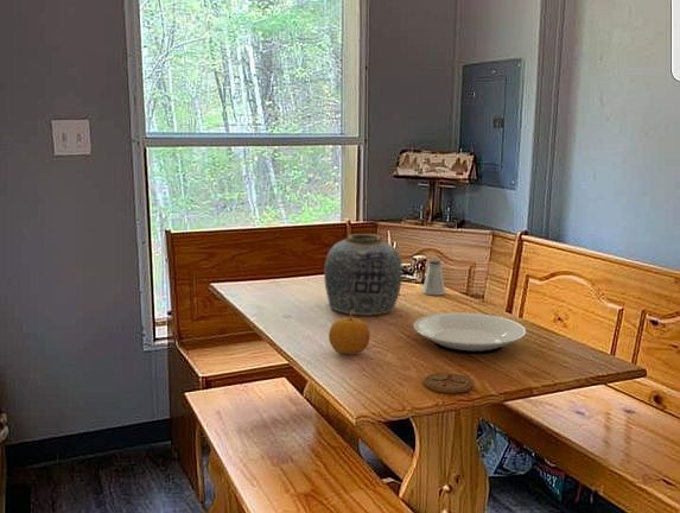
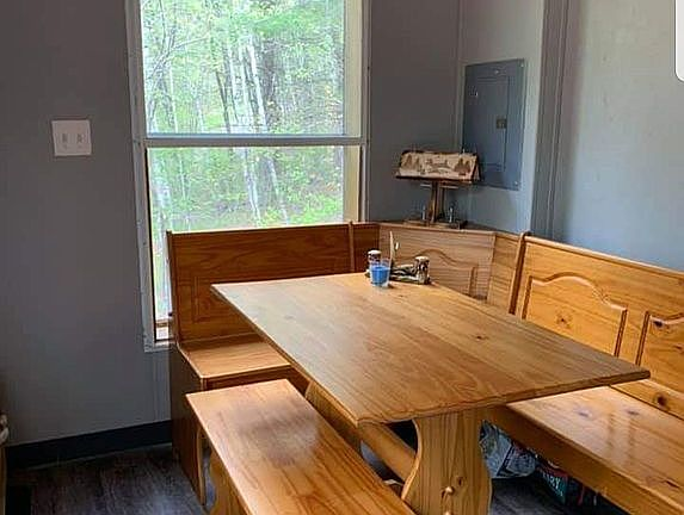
- saltshaker [421,259,446,296]
- coaster [422,372,474,394]
- plate [412,311,527,355]
- vase [323,233,402,316]
- fruit [328,311,371,355]
